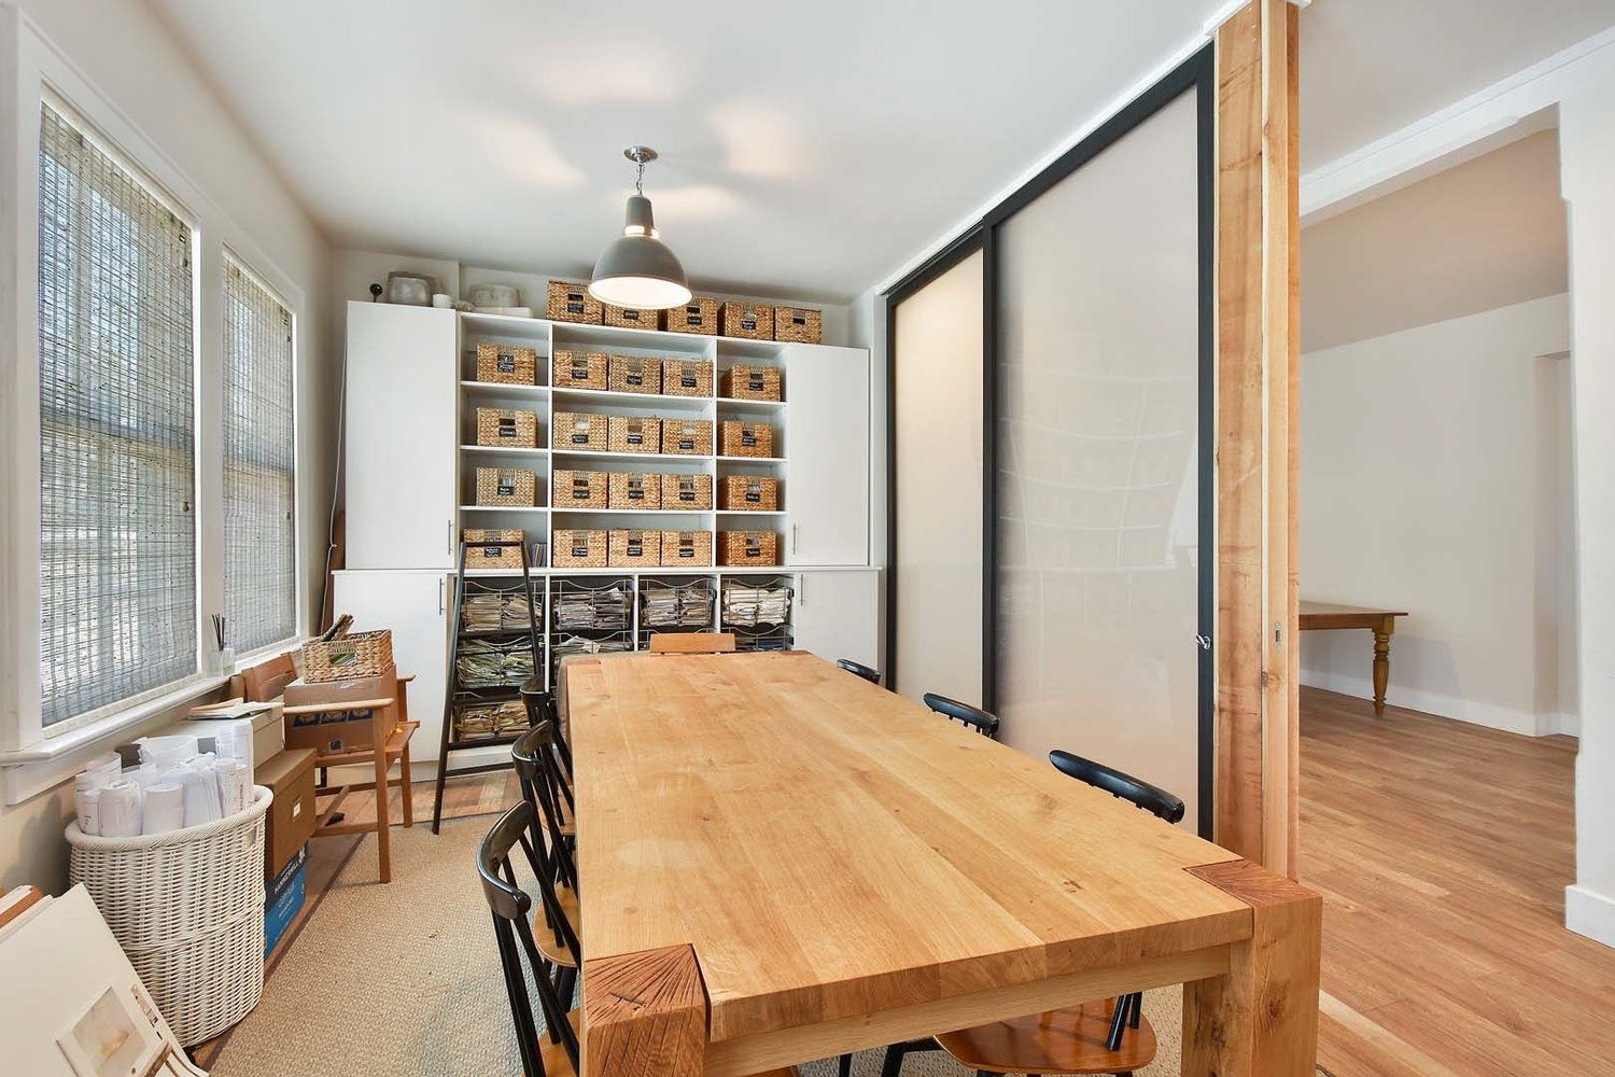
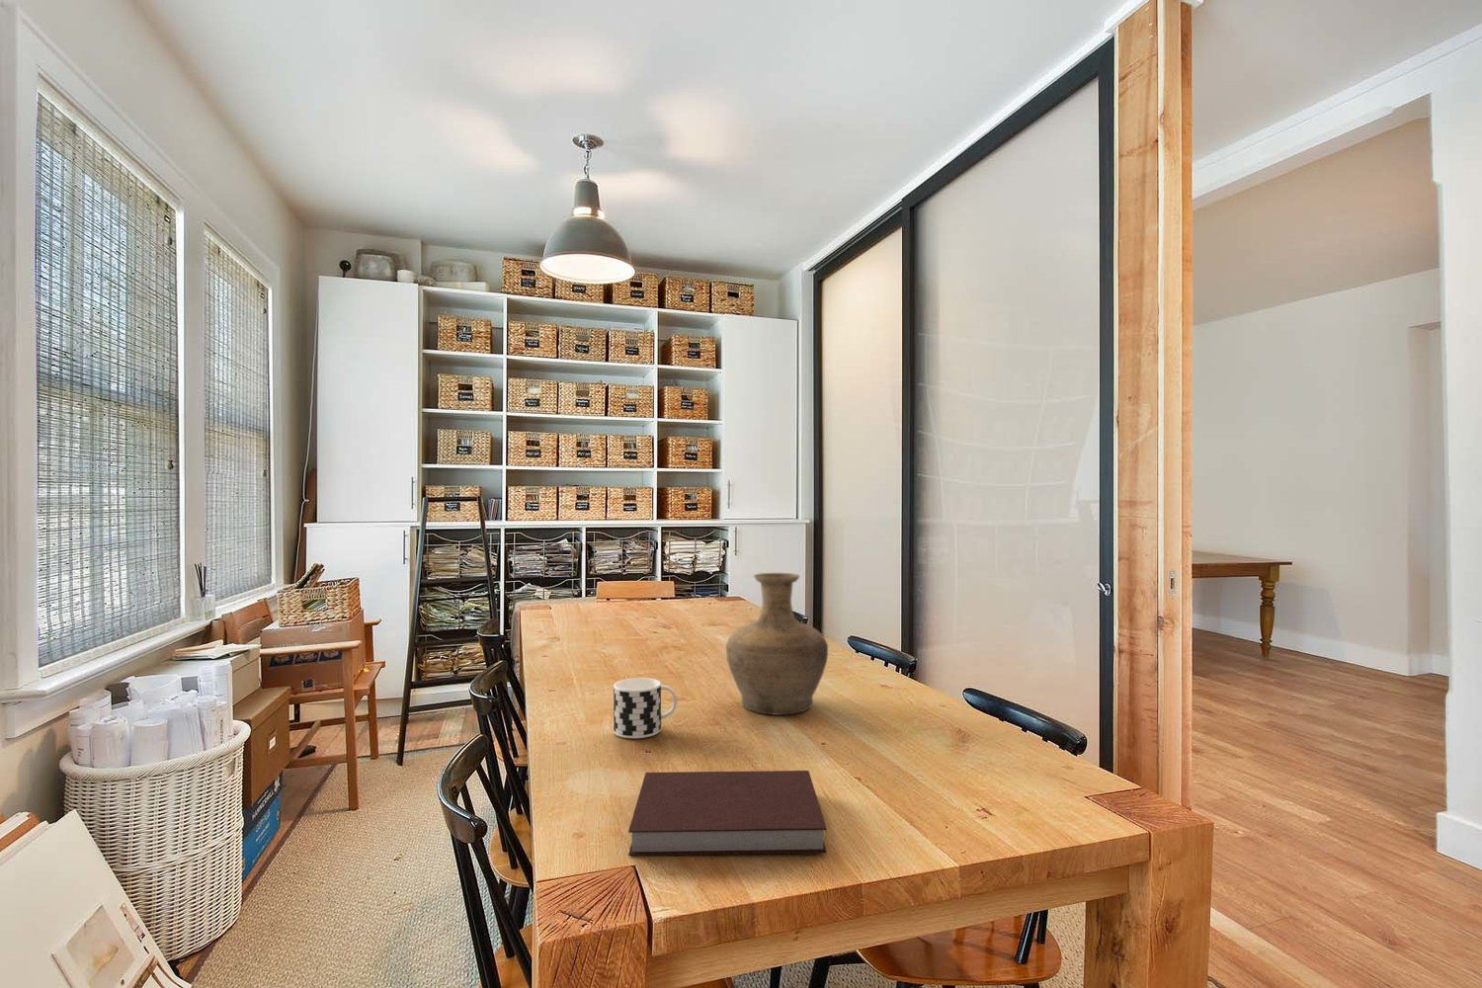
+ vase [726,572,829,717]
+ cup [613,677,678,739]
+ notebook [627,770,828,857]
